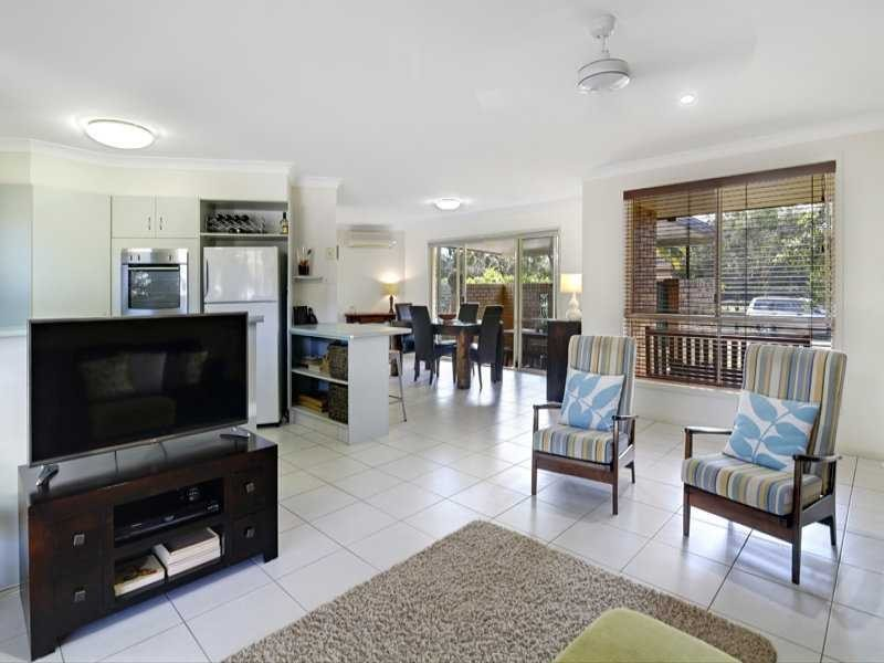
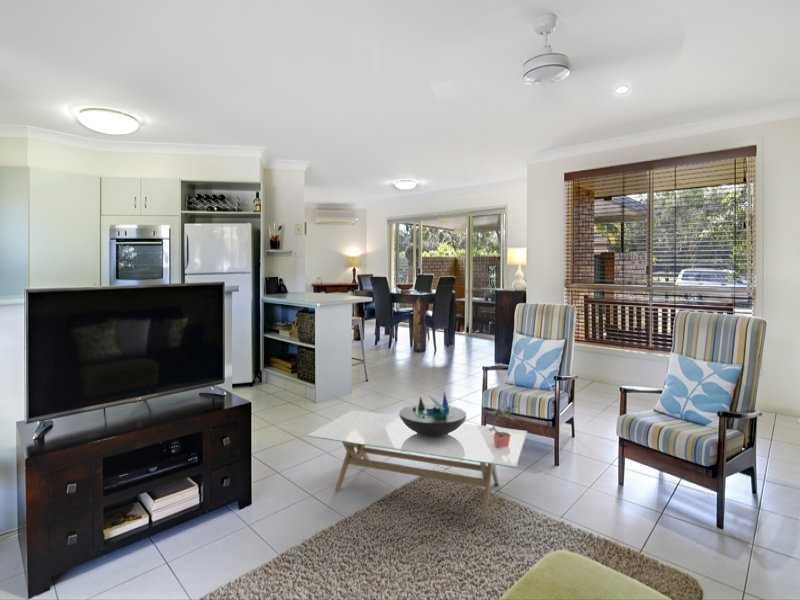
+ potted plant [487,401,518,448]
+ coffee table [306,409,528,520]
+ decorative bowl [398,391,467,436]
